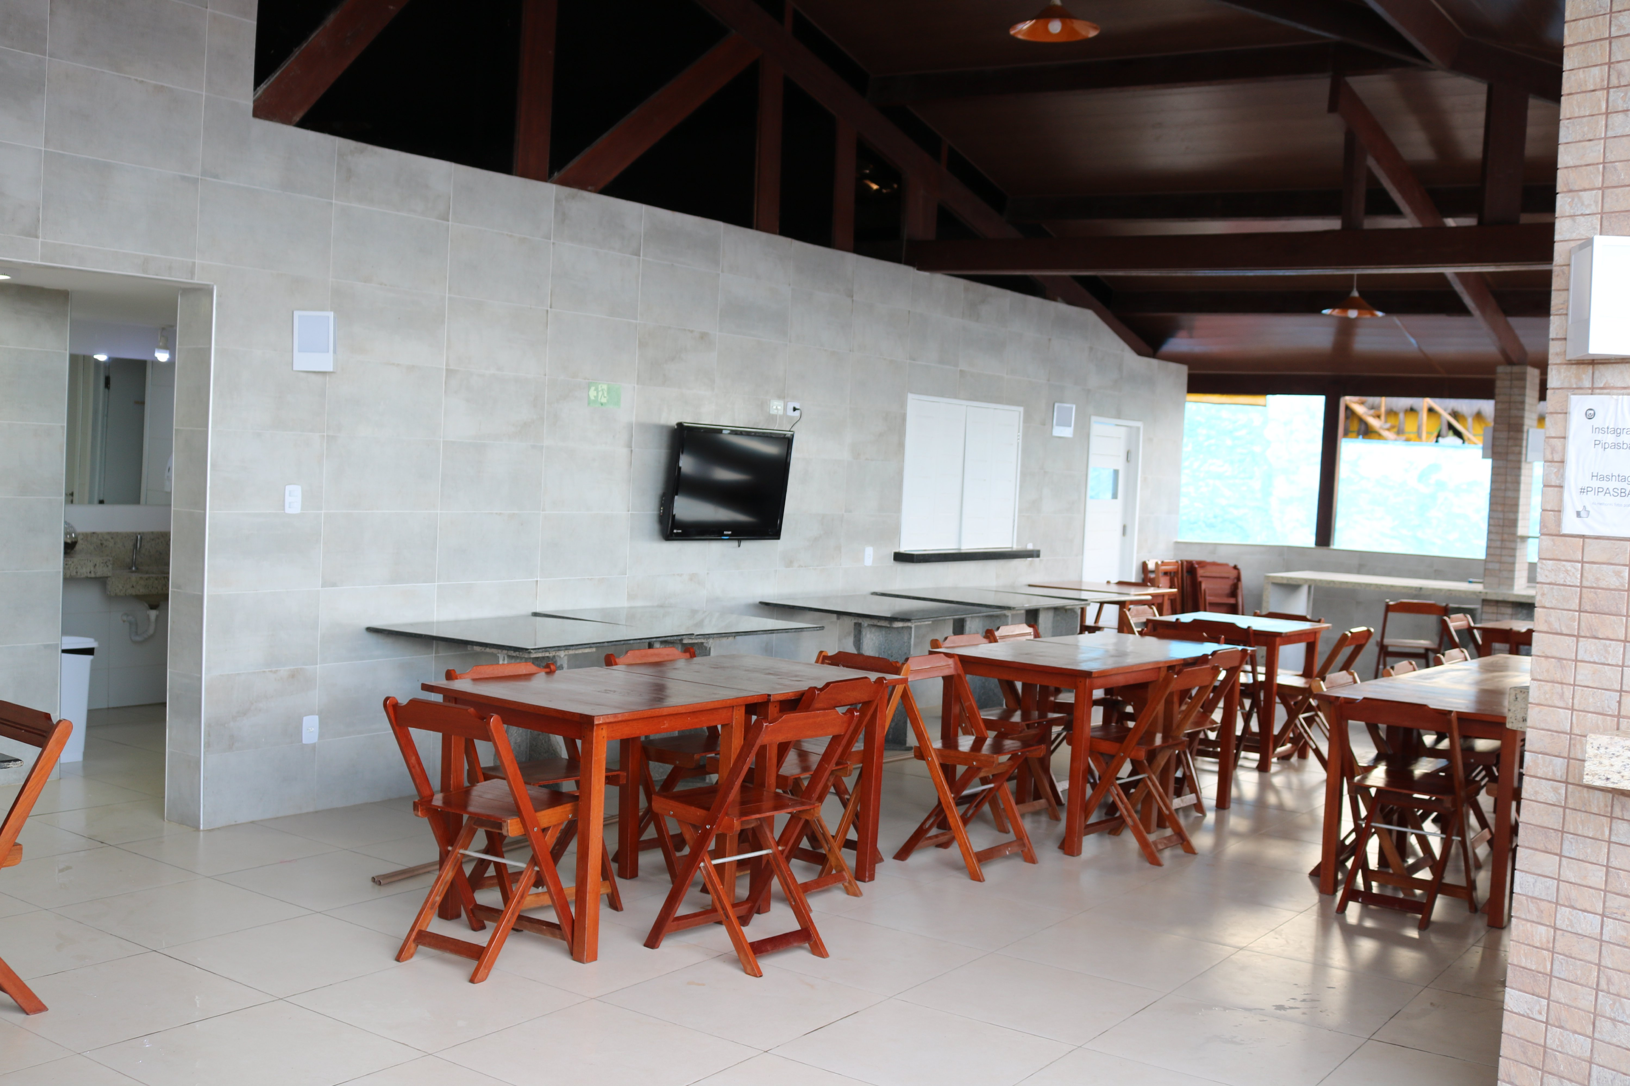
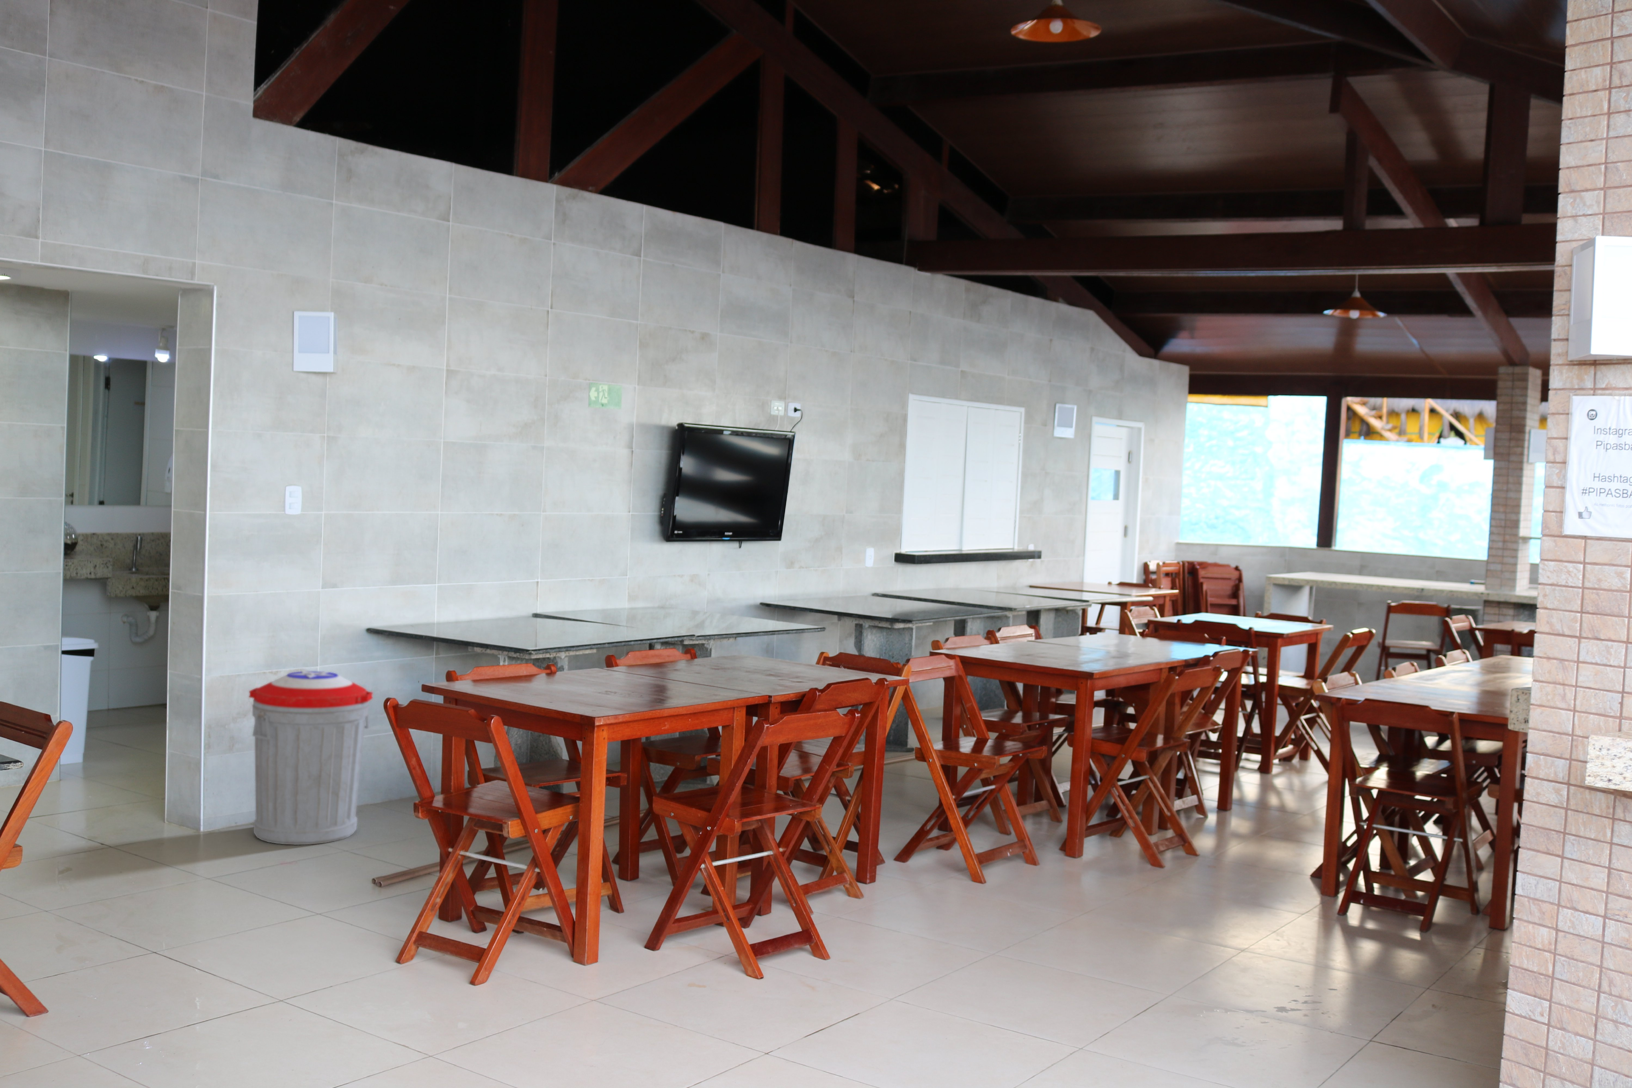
+ trash can [248,670,373,845]
